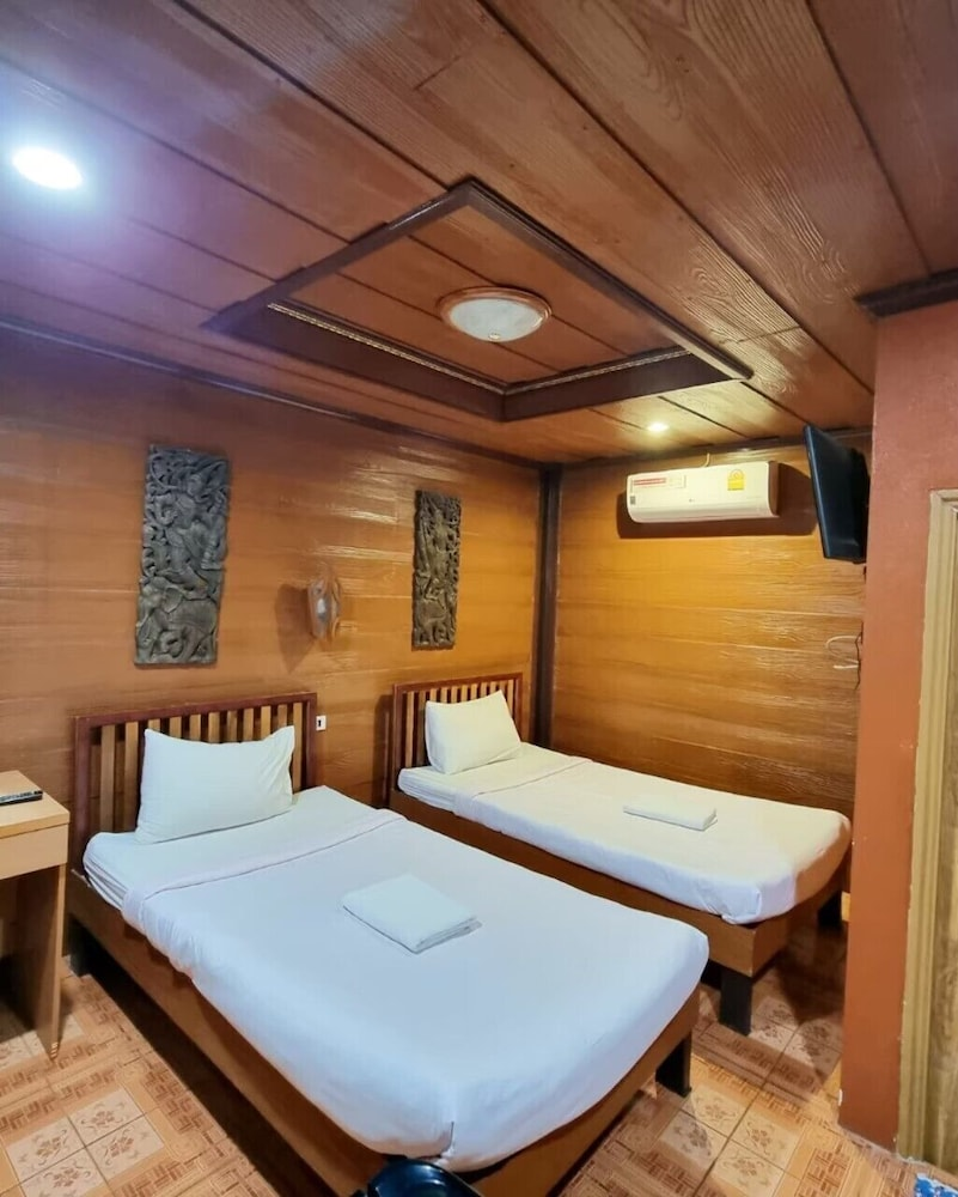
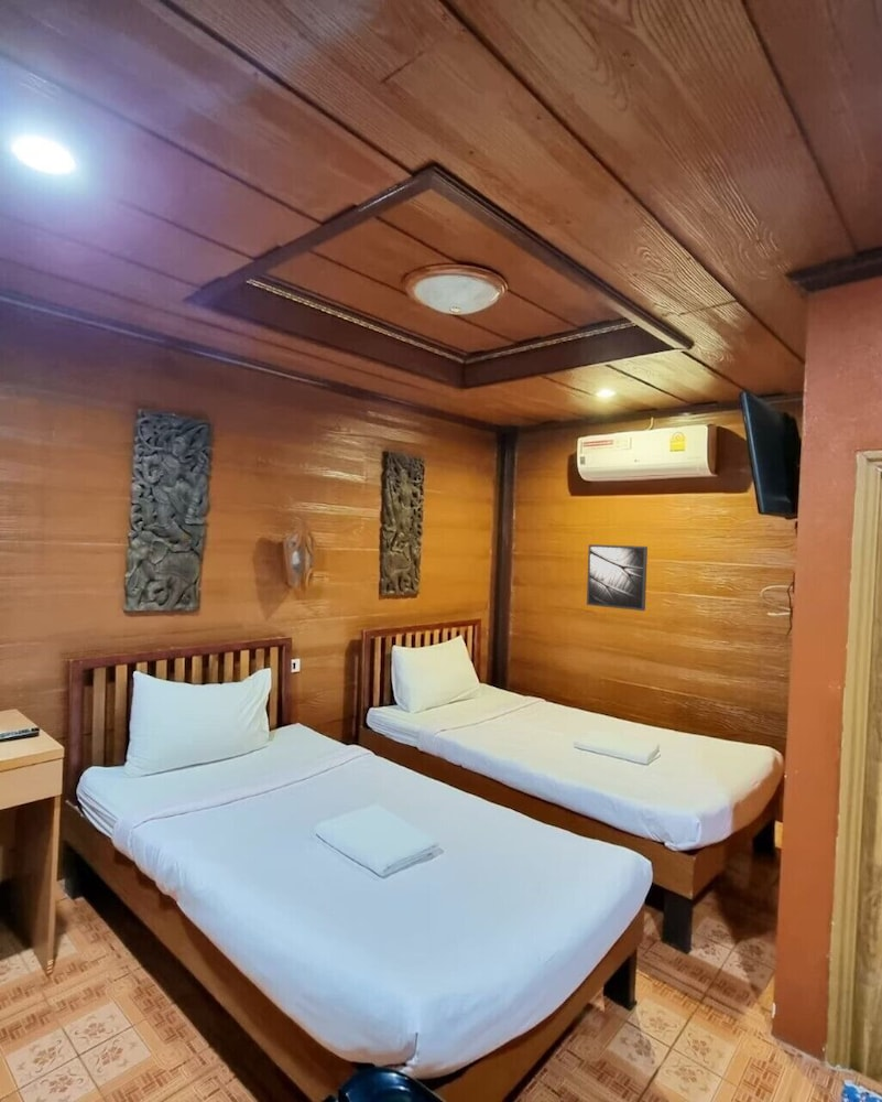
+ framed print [586,543,649,612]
